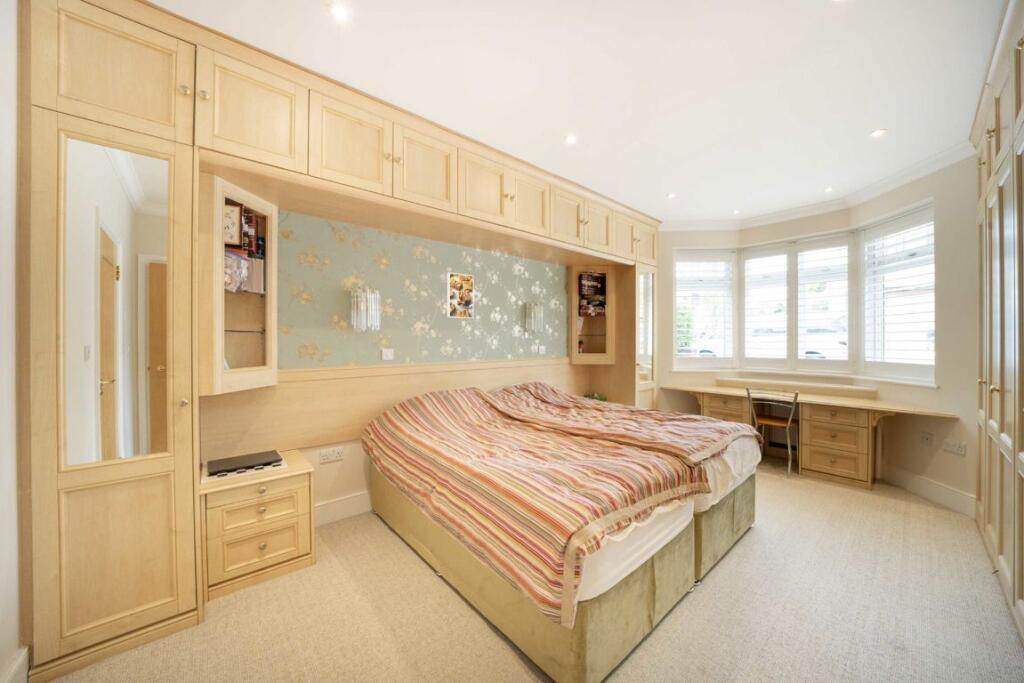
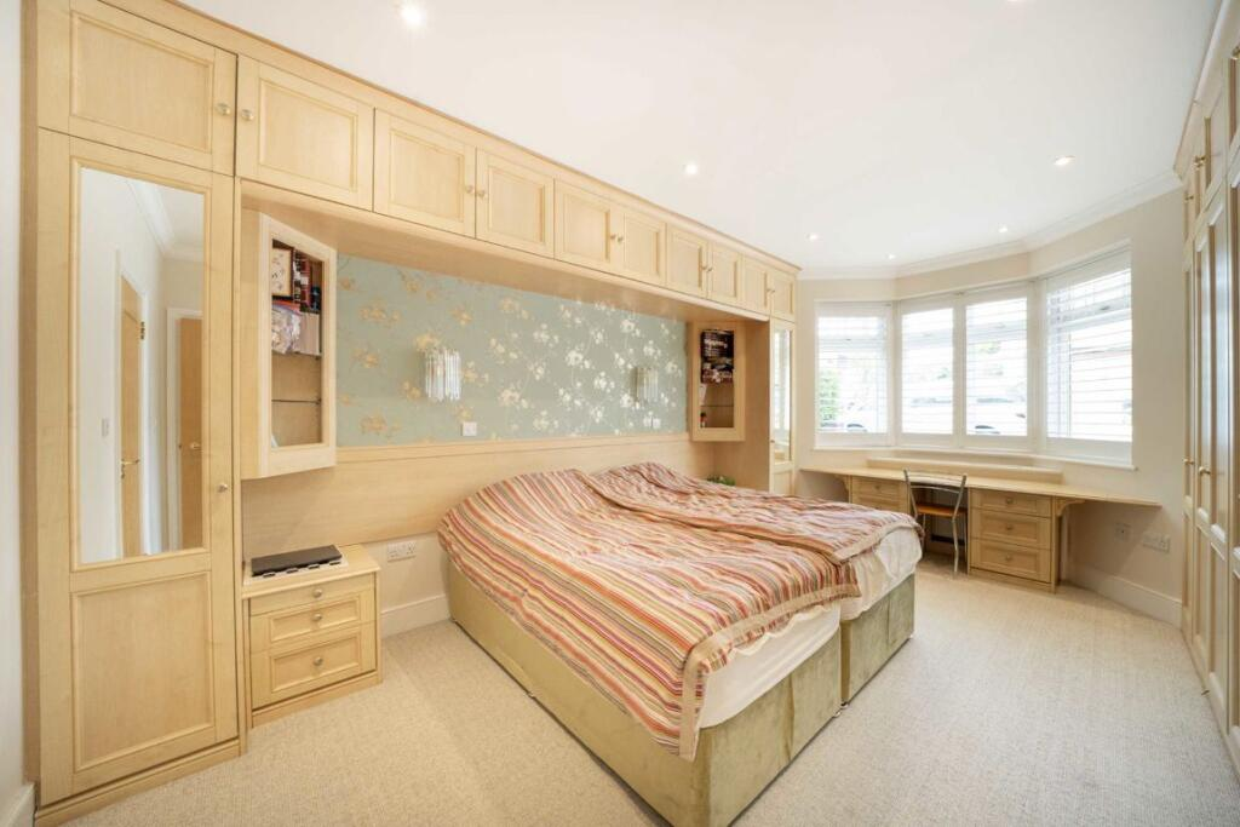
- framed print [446,271,474,319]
